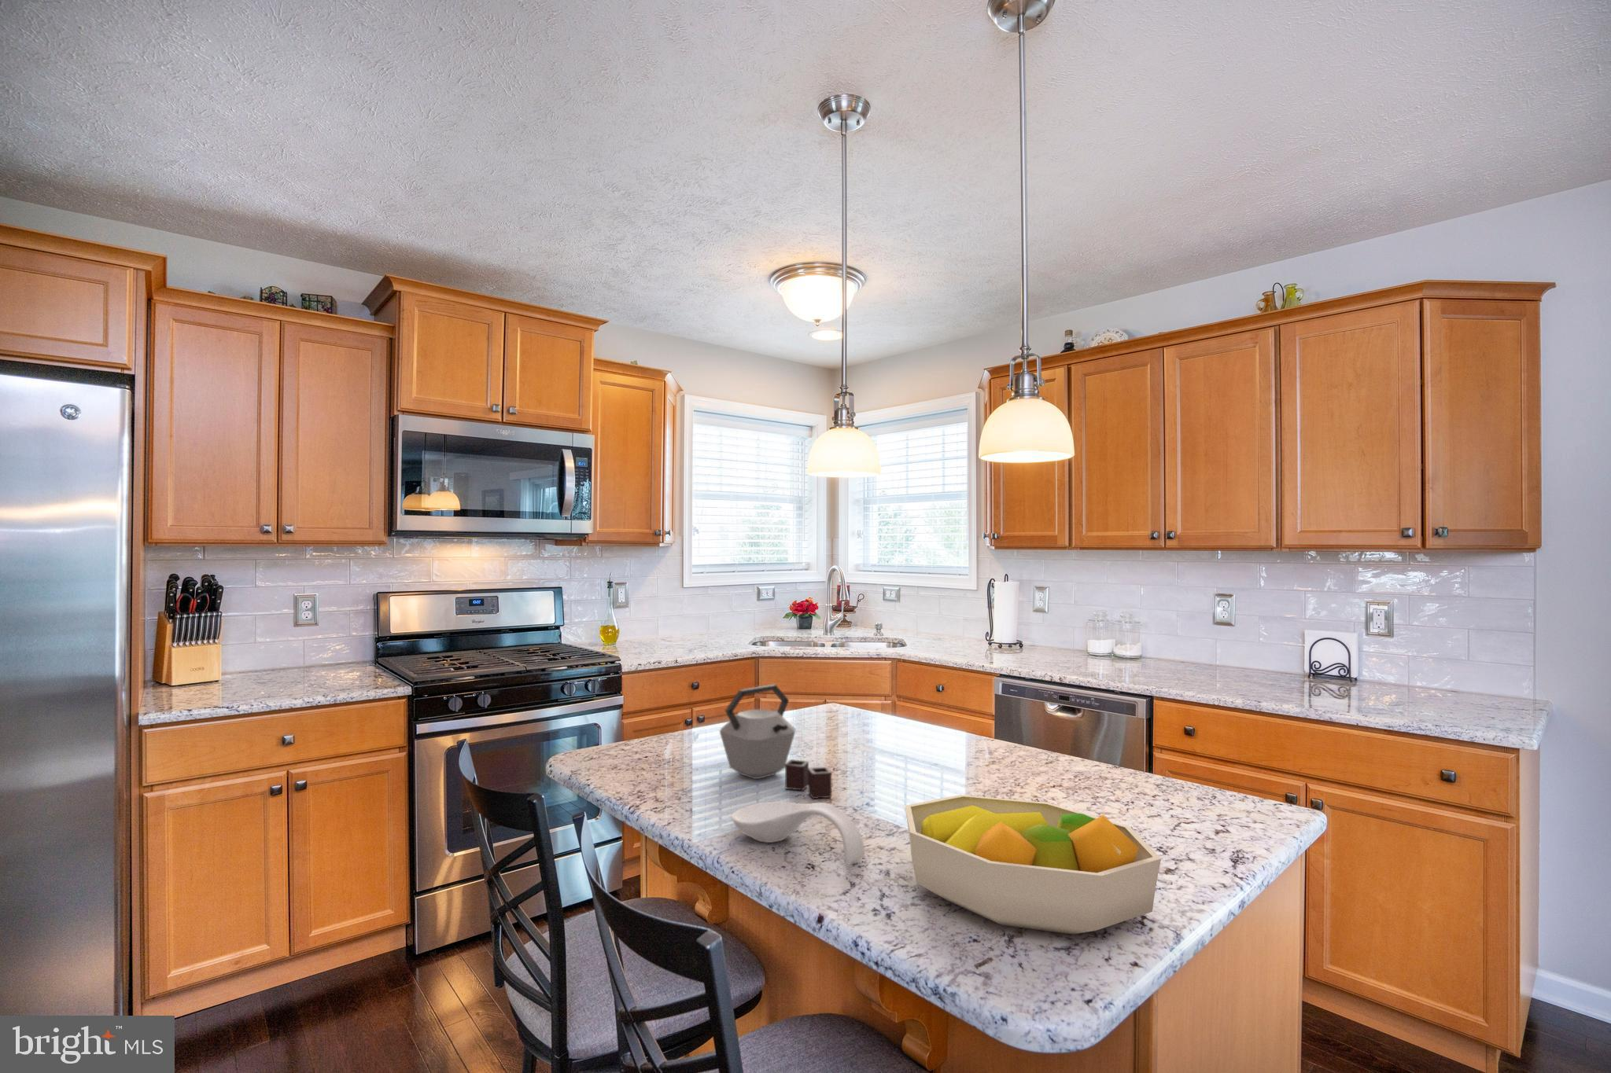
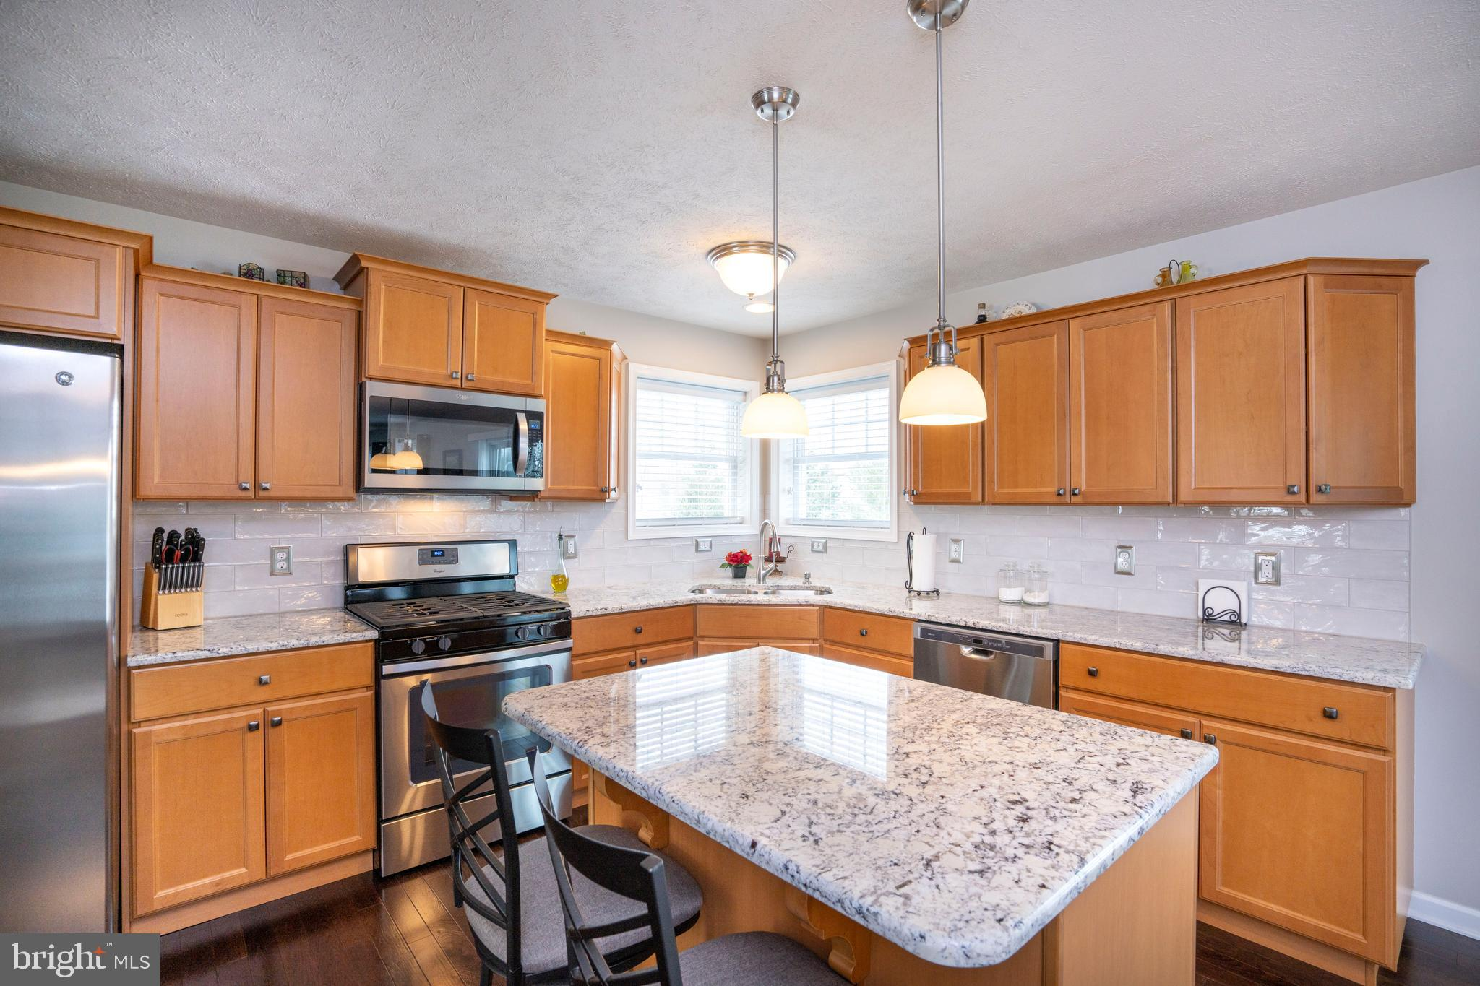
- spoon rest [731,801,866,866]
- kettle [719,684,832,800]
- fruit bowl [904,794,1162,935]
